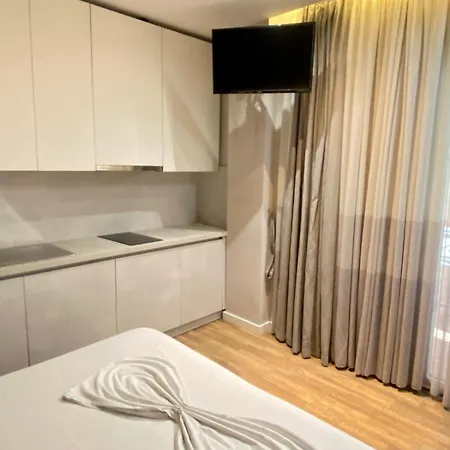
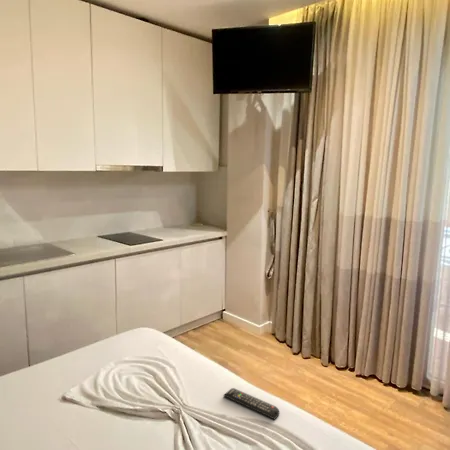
+ remote control [222,387,280,420]
